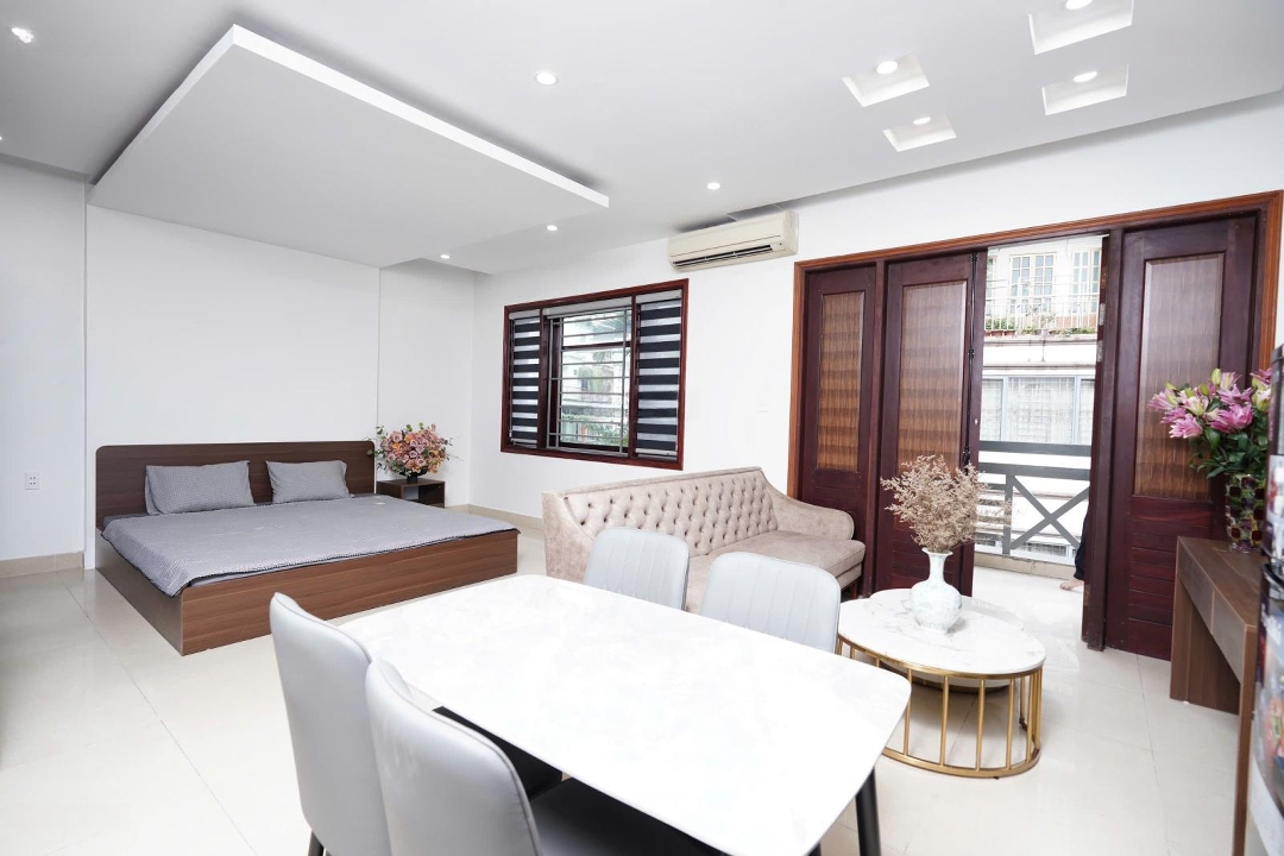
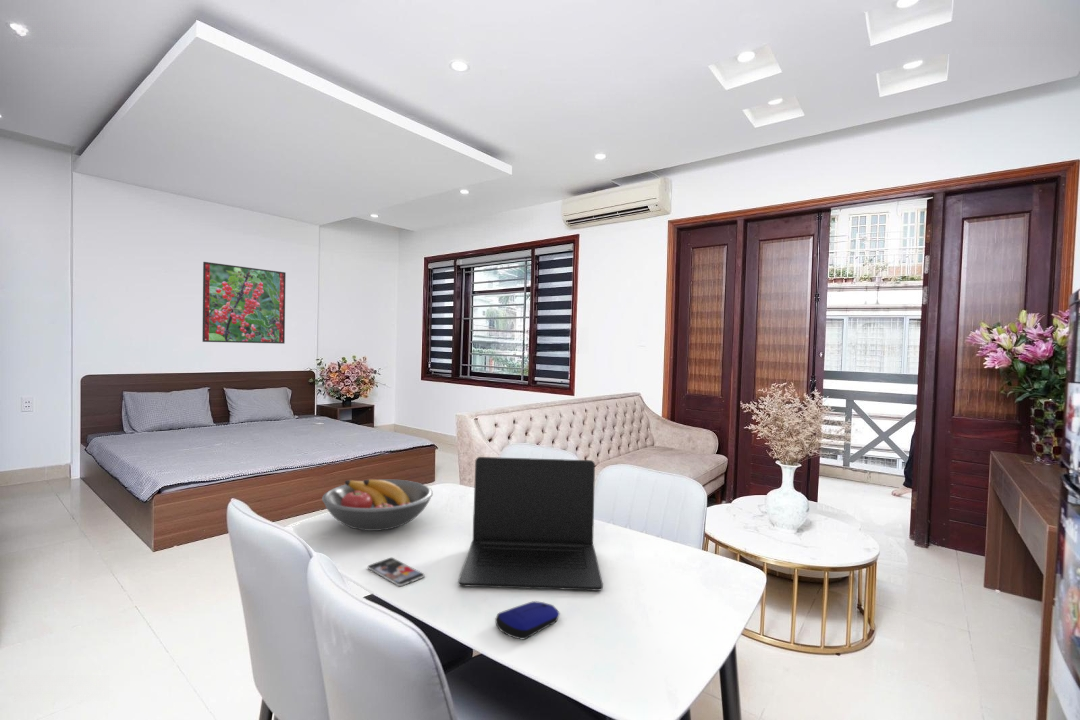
+ smartphone [367,557,426,587]
+ laptop [457,456,604,592]
+ computer mouse [494,600,561,640]
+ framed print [201,261,287,345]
+ fruit bowl [321,479,434,532]
